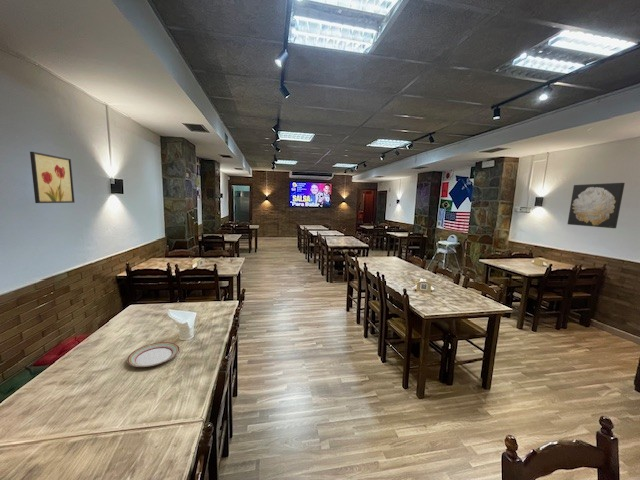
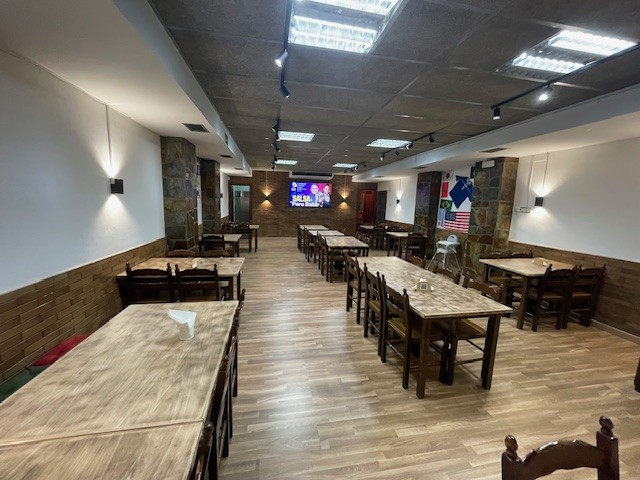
- plate [126,341,180,368]
- wall art [567,182,626,229]
- wall art [29,151,76,204]
